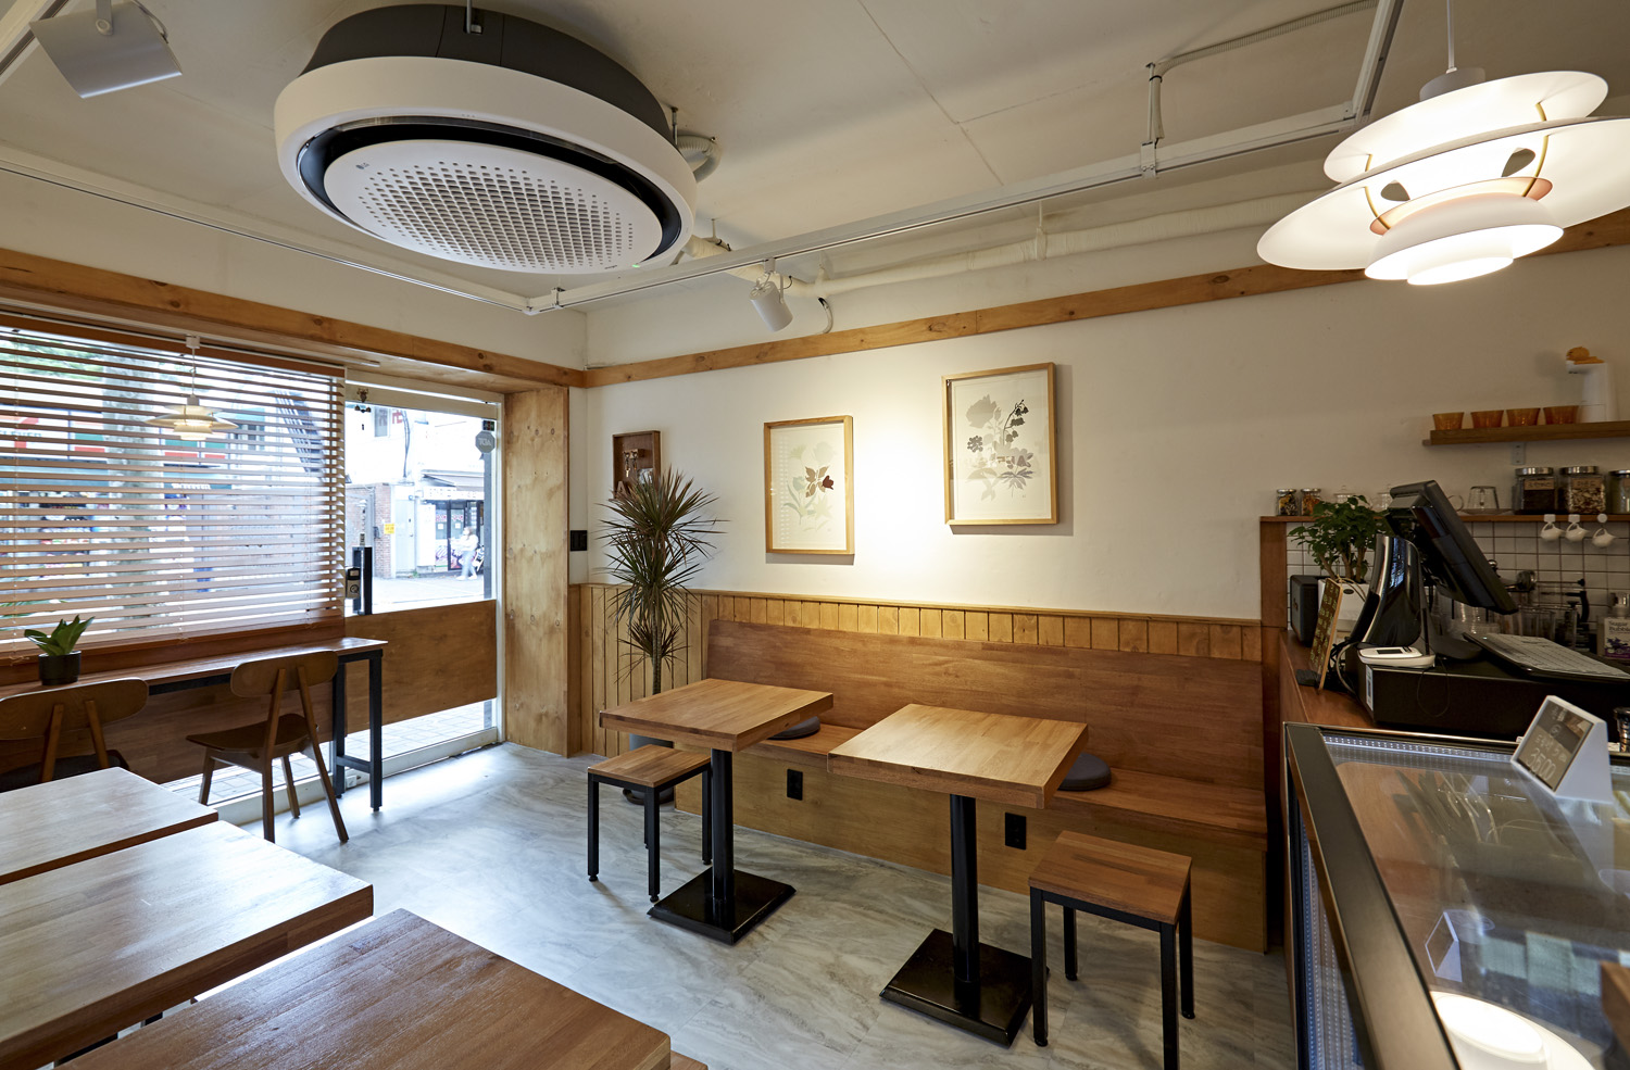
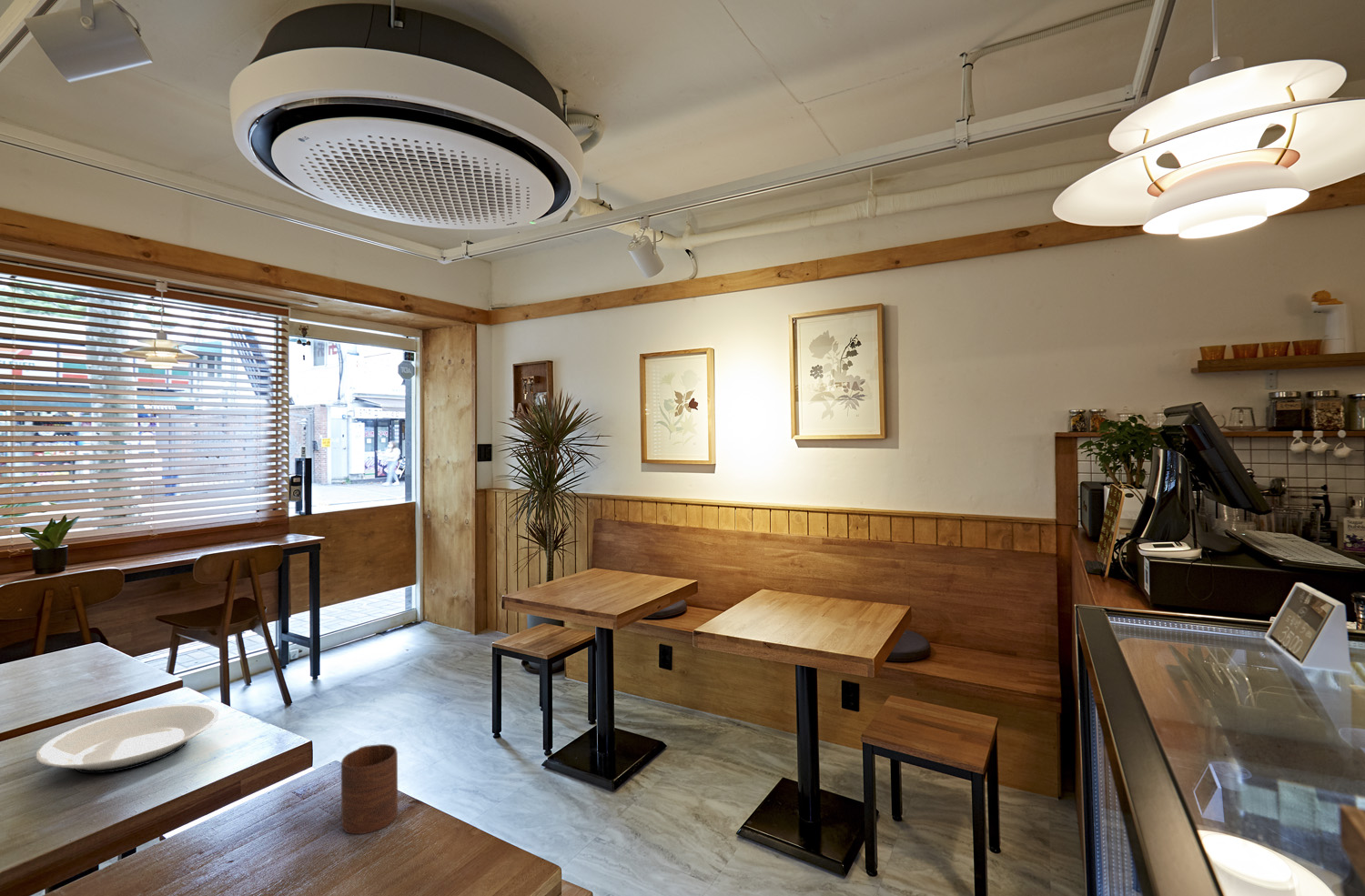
+ cup [340,743,399,835]
+ plate [35,702,220,775]
